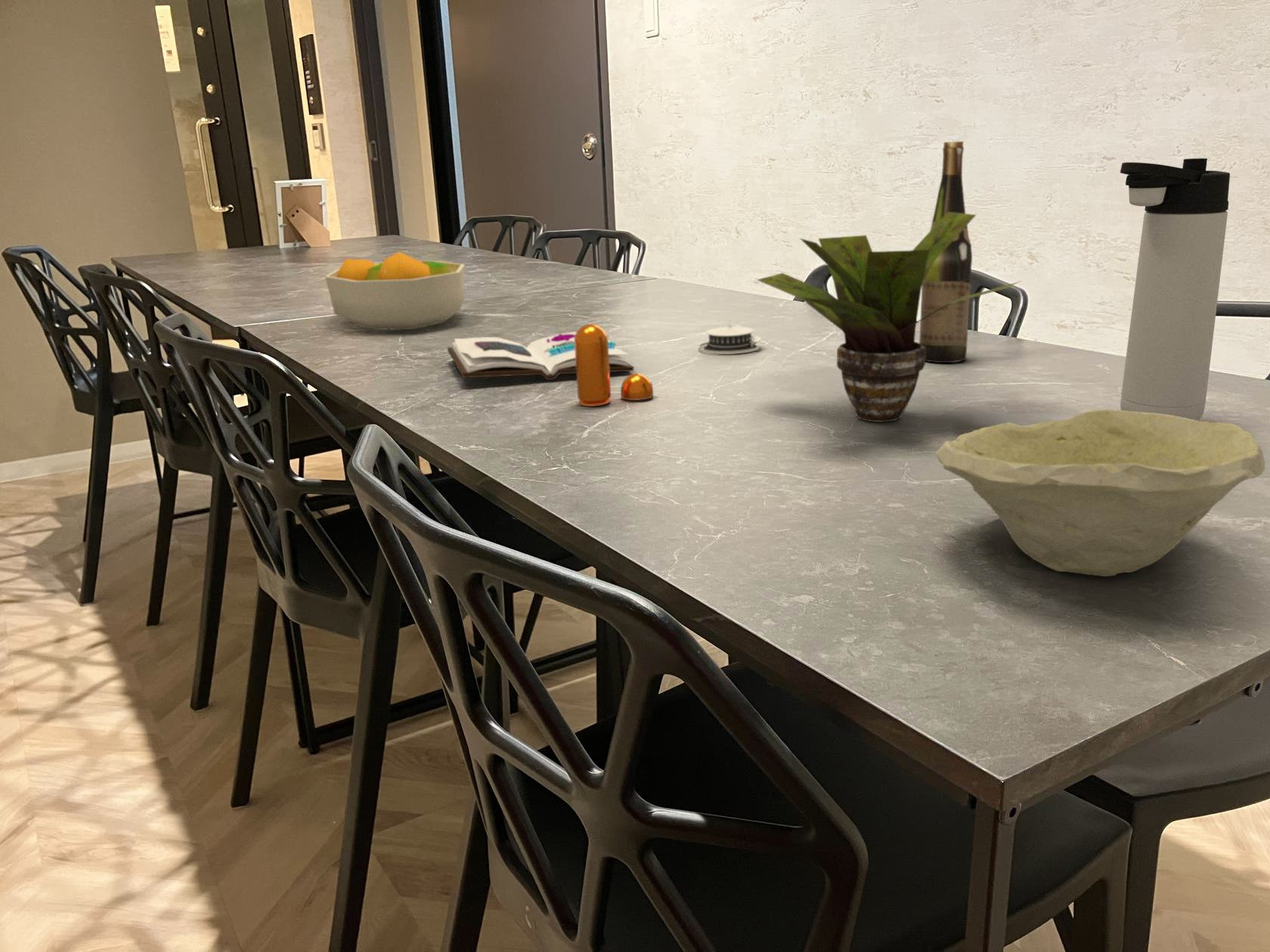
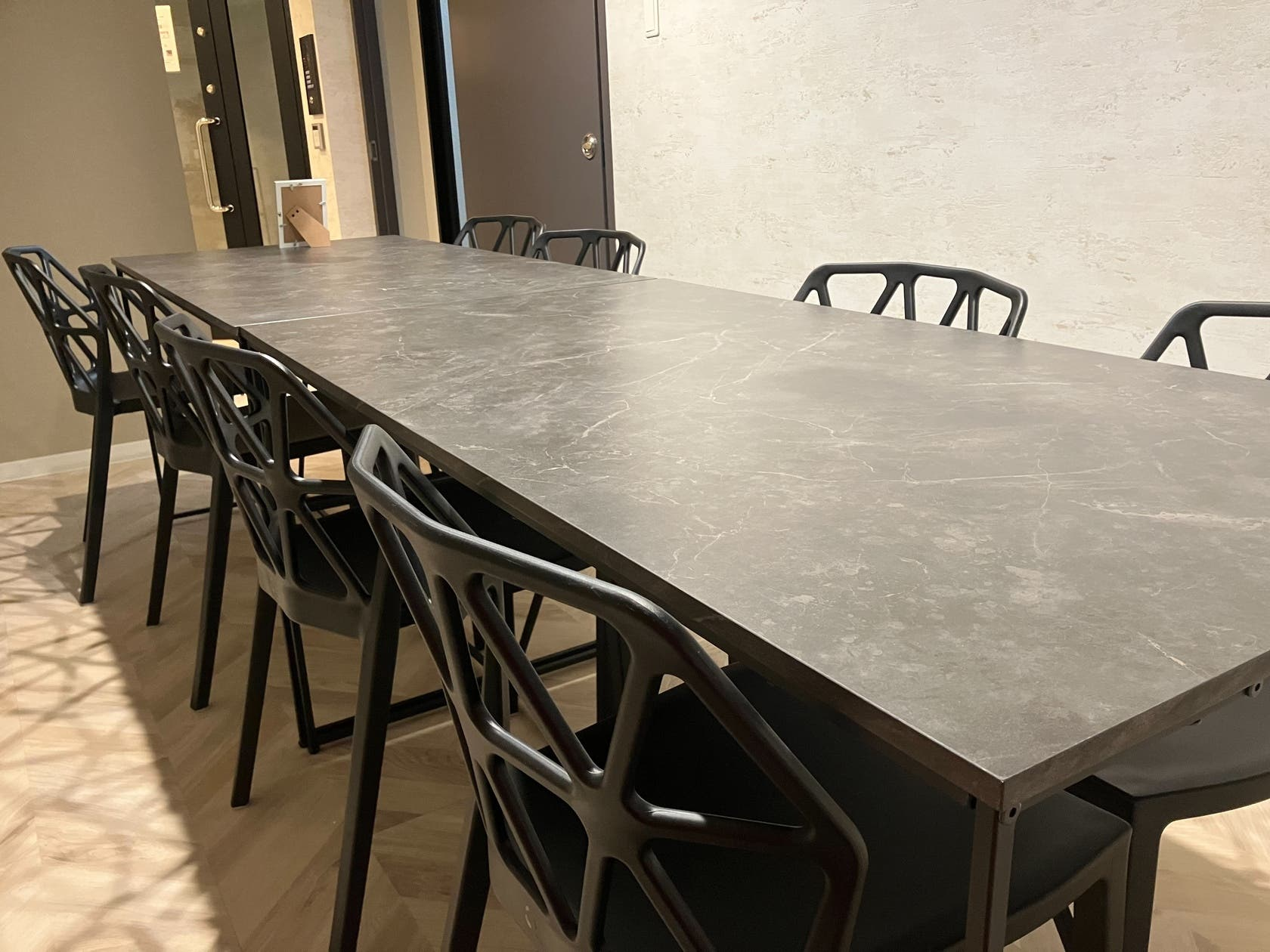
- pepper shaker [575,323,654,406]
- fruit bowl [324,251,466,331]
- wine bottle [918,141,973,363]
- potted plant [755,212,1021,422]
- bowl [936,409,1265,577]
- thermos bottle [1120,158,1231,421]
- book [447,331,634,381]
- architectural model [698,321,762,355]
